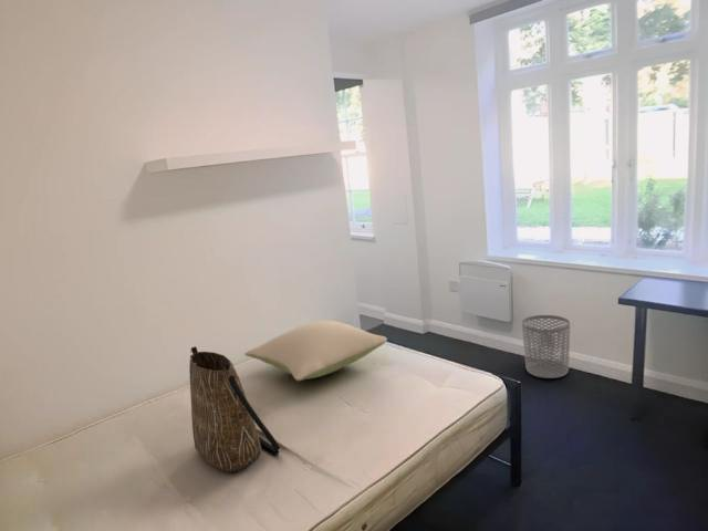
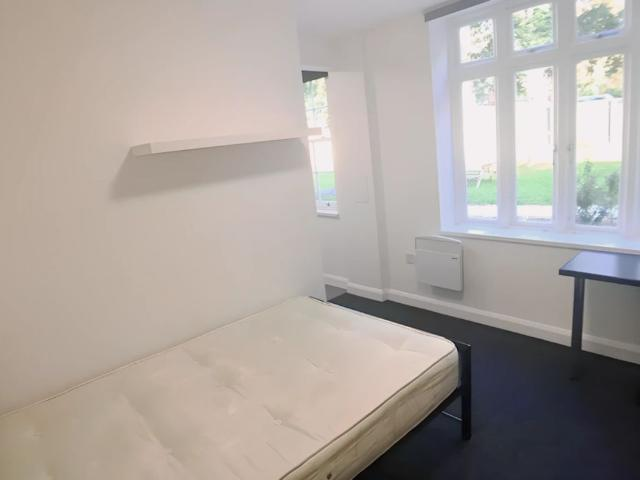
- waste bin [521,314,571,379]
- pillow [243,320,388,383]
- tote bag [188,345,281,473]
